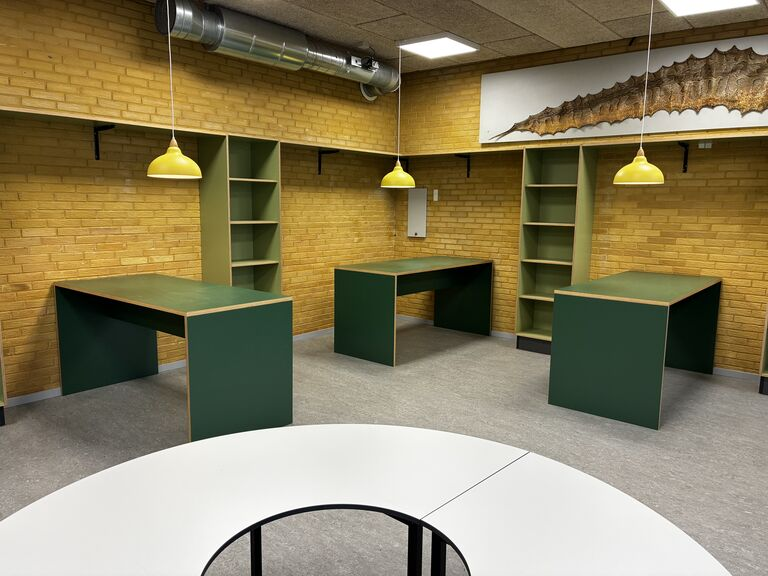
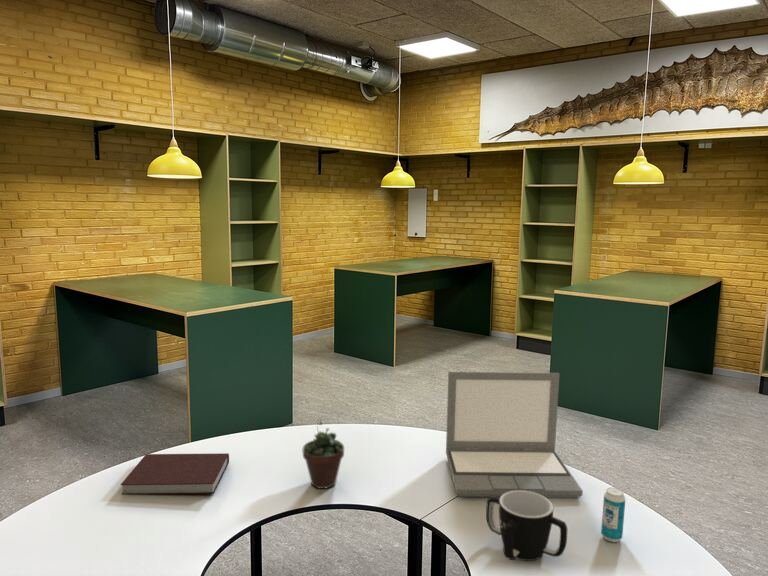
+ laptop [445,371,584,499]
+ mug [485,490,568,562]
+ beverage can [600,487,626,543]
+ succulent plant [301,417,345,490]
+ notebook [120,452,230,496]
